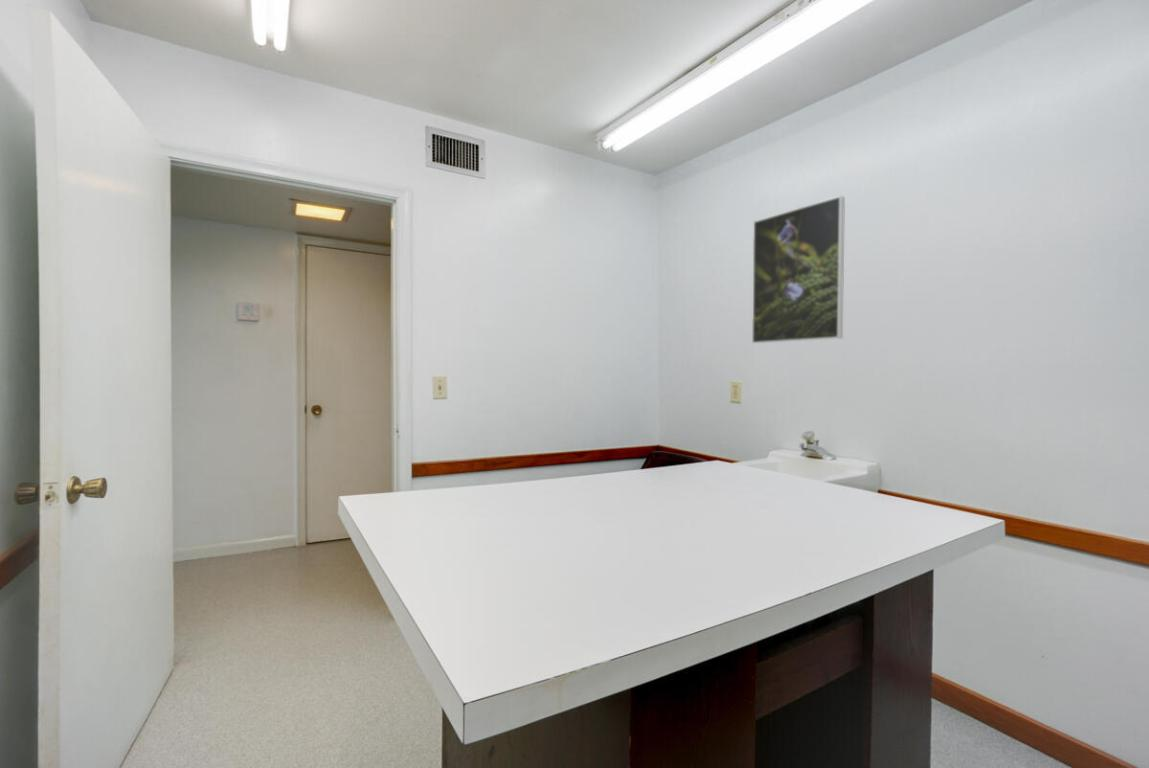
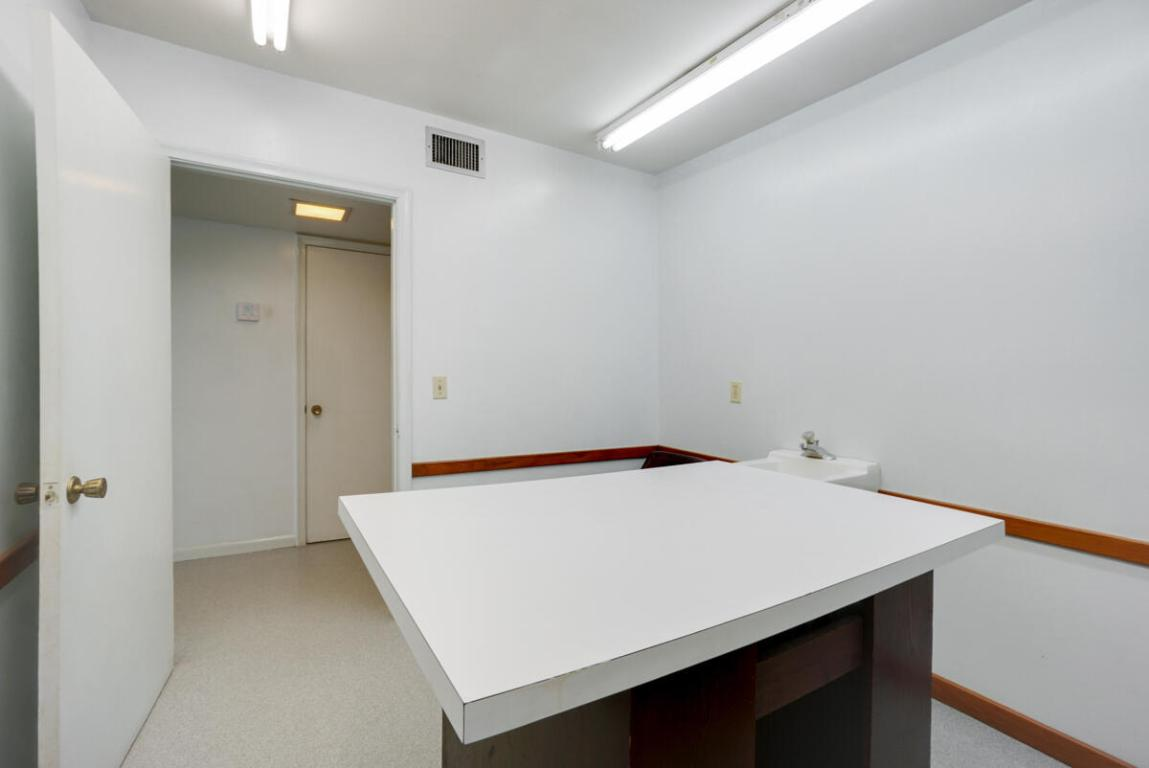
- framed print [751,195,846,344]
